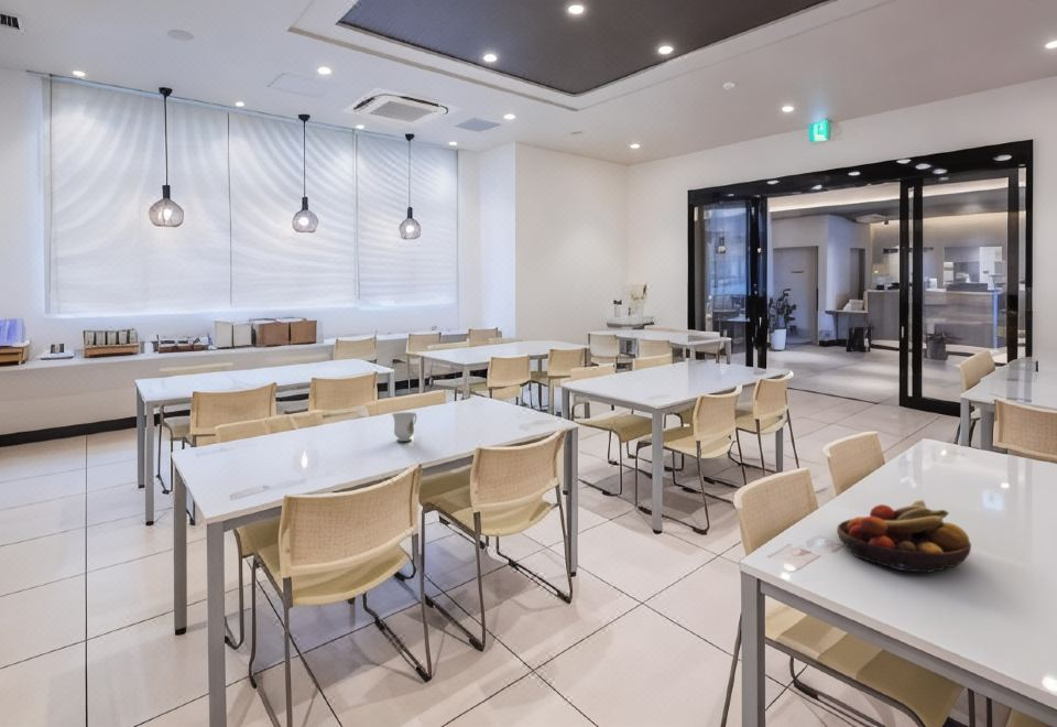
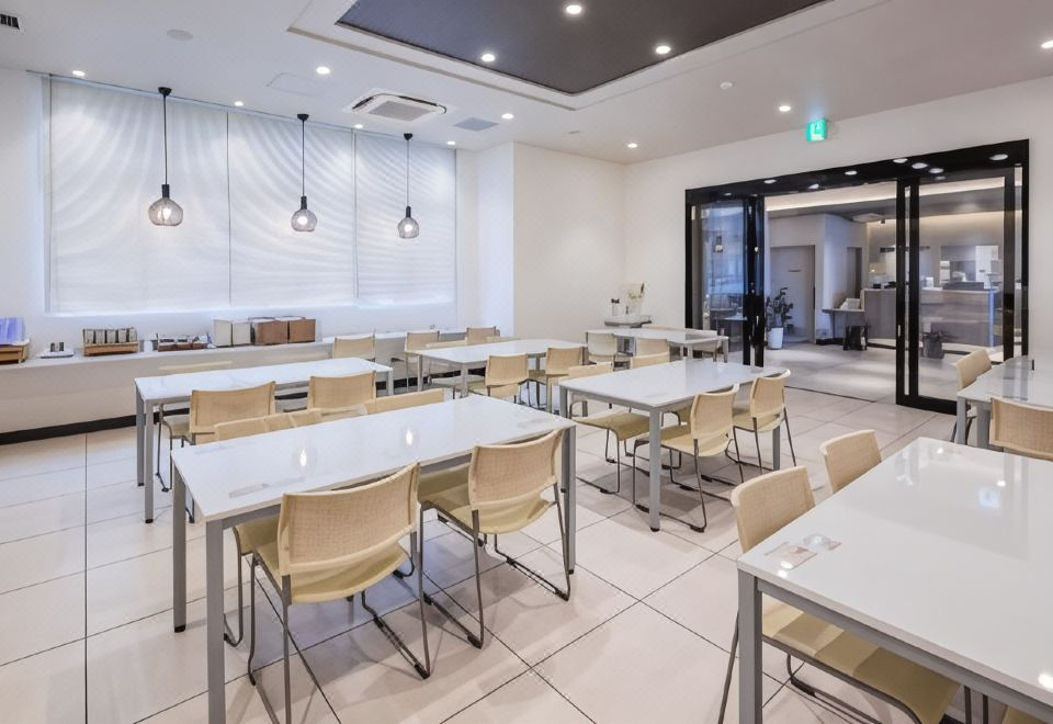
- fruit bowl [836,499,972,573]
- mug [391,411,417,443]
